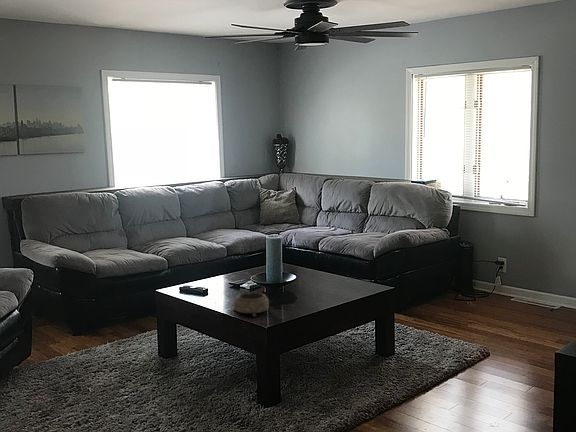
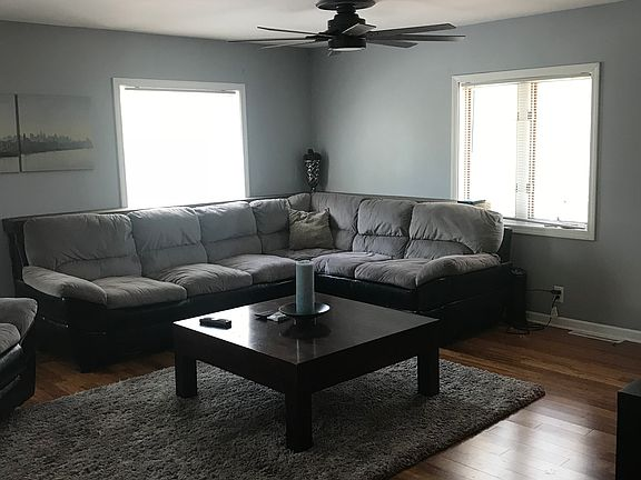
- decorative bowl [232,292,270,317]
